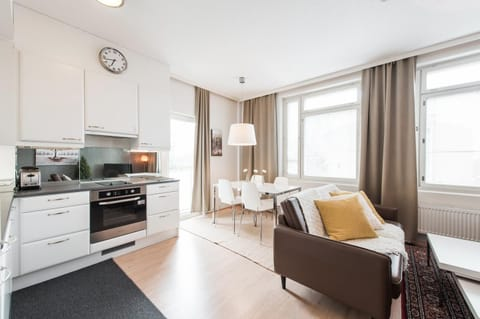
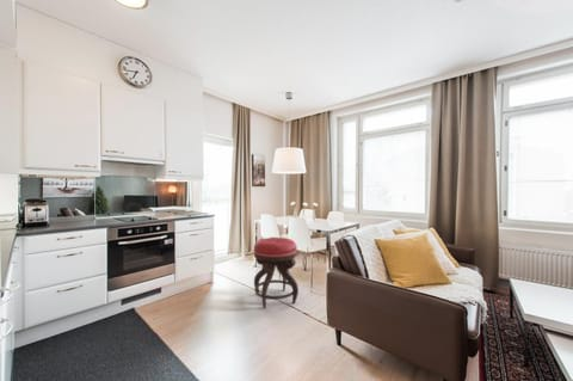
+ stool [252,236,300,309]
